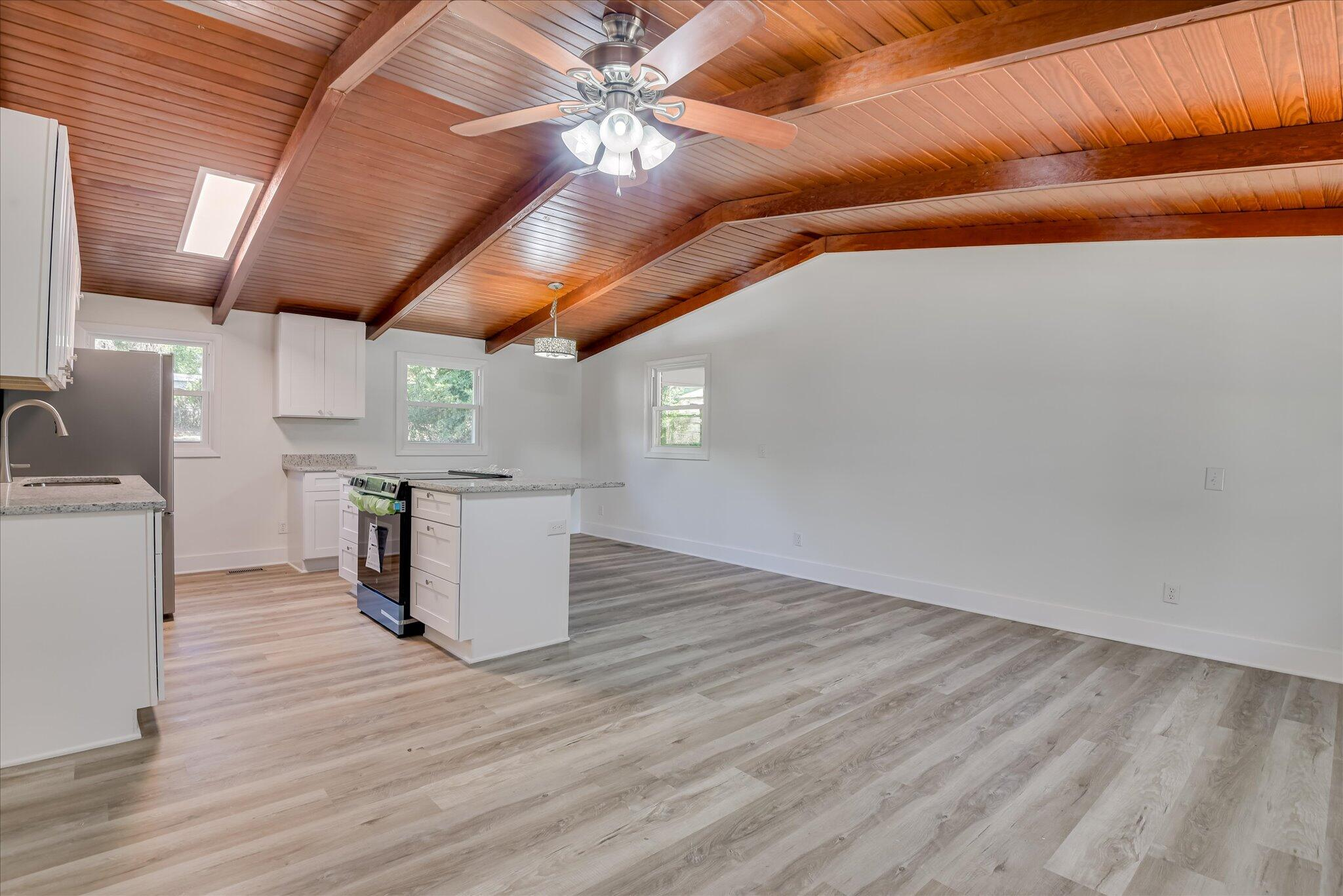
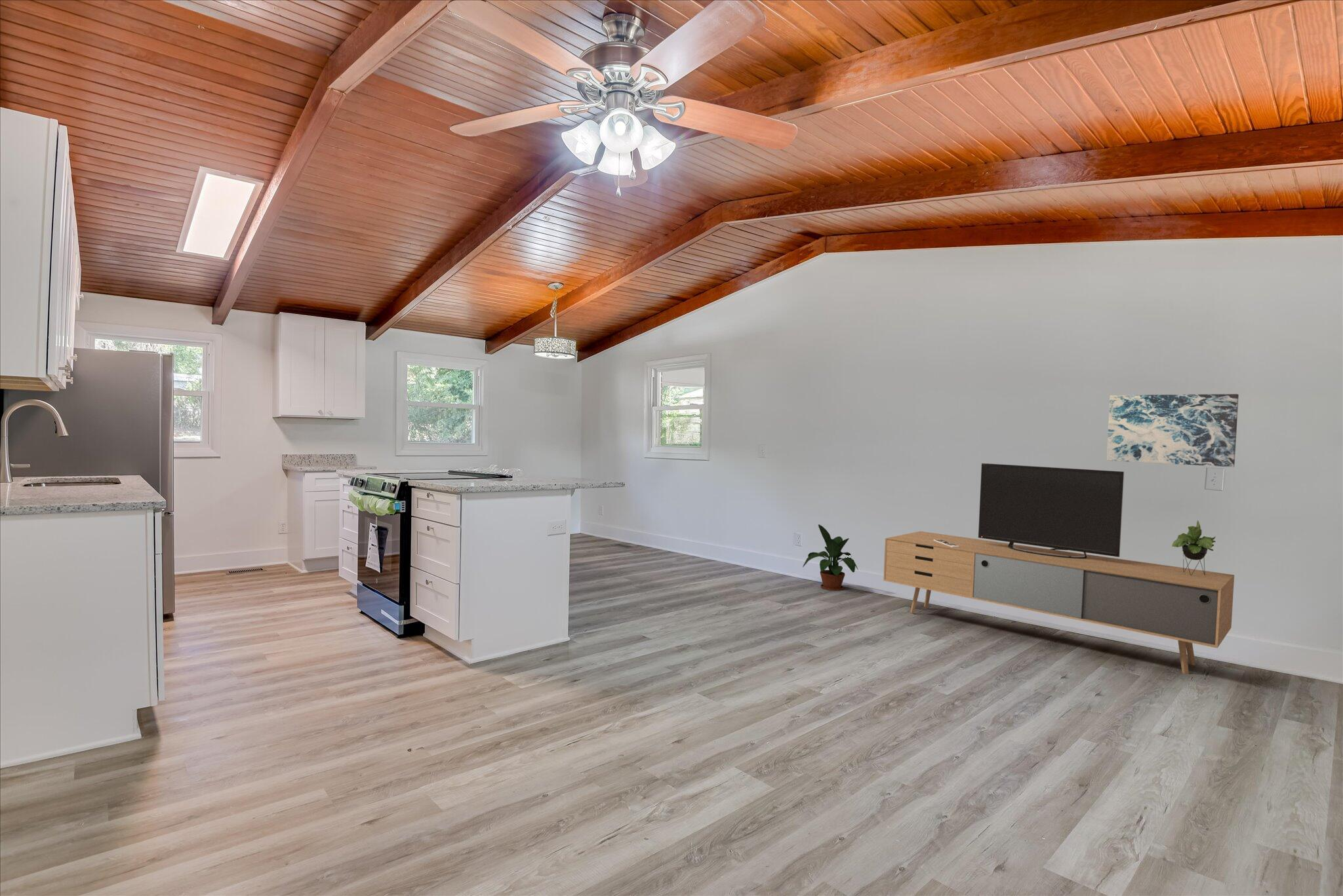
+ wall art [1106,393,1239,467]
+ potted plant [802,524,858,591]
+ media console [883,463,1235,674]
